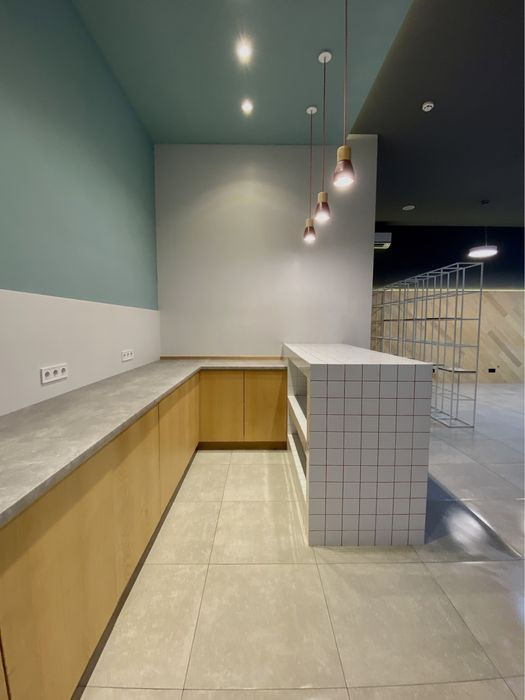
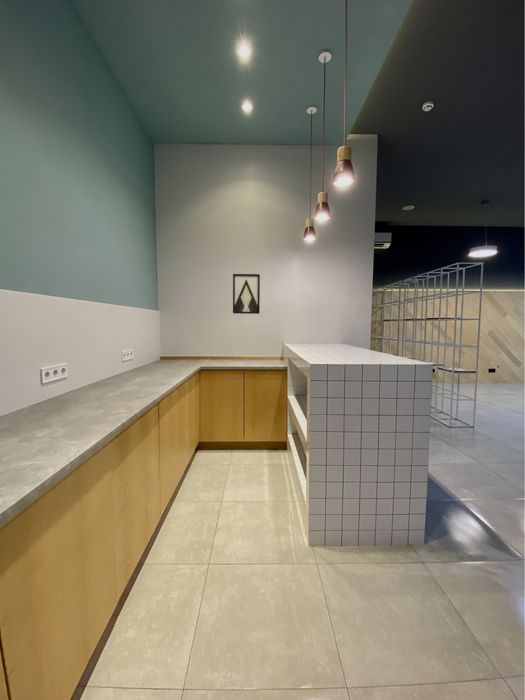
+ wall art [232,273,261,315]
